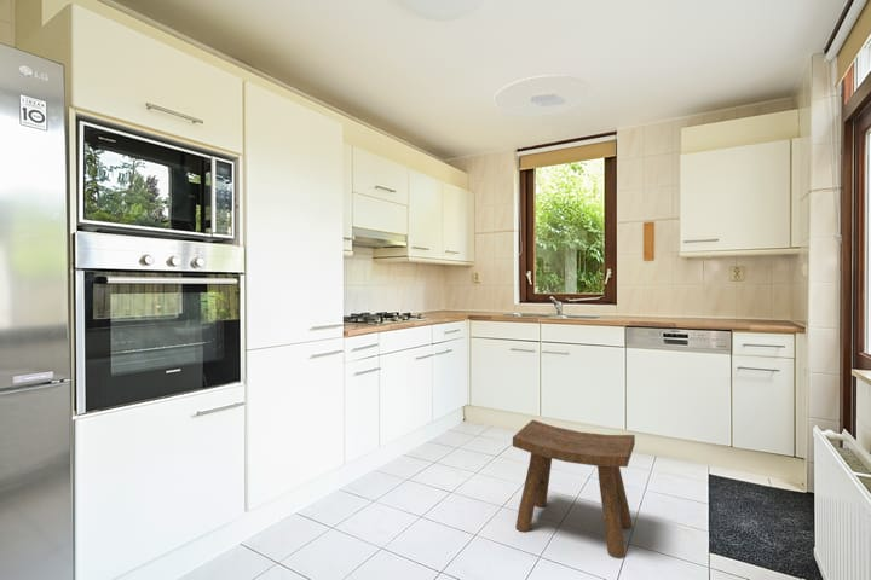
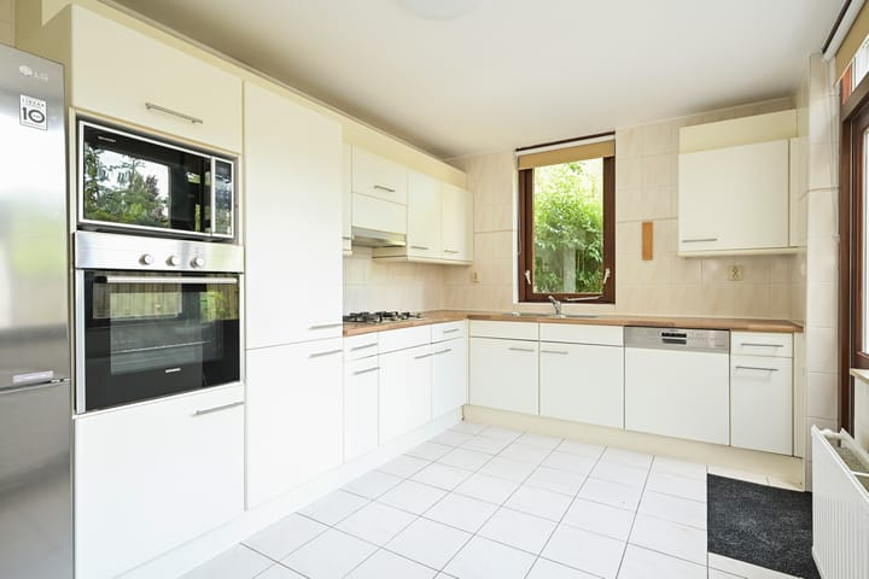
- ceiling light [492,74,593,118]
- stool [512,419,636,559]
